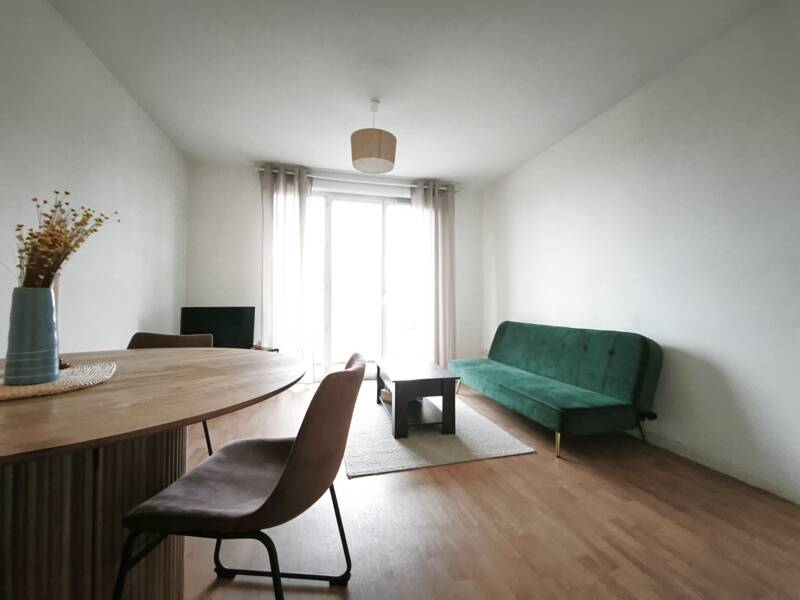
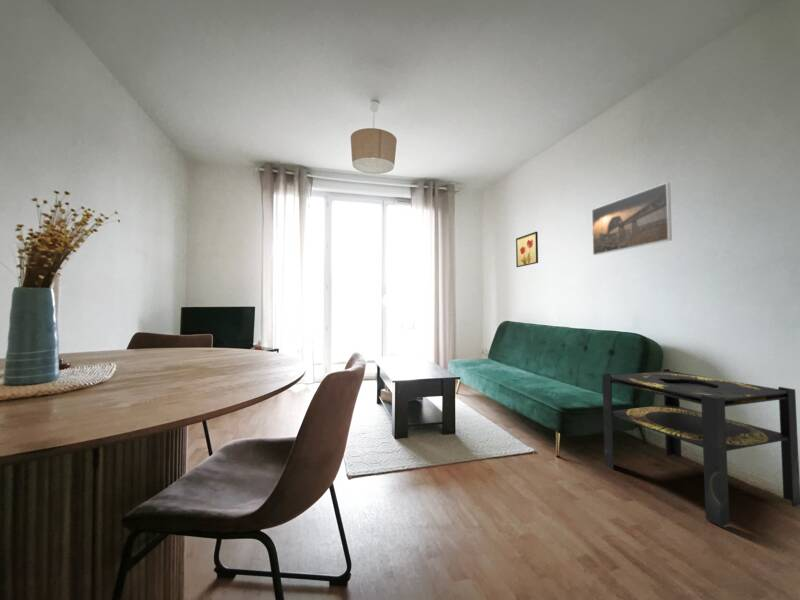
+ wall art [515,231,539,268]
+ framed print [591,182,673,256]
+ side table [601,368,800,528]
